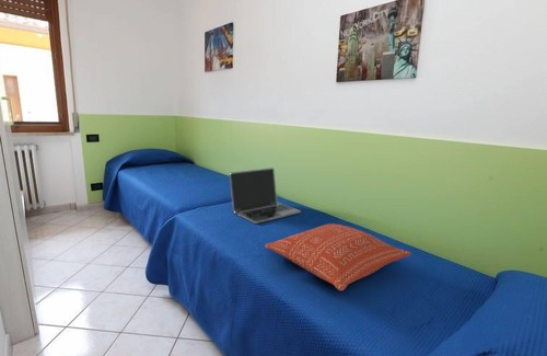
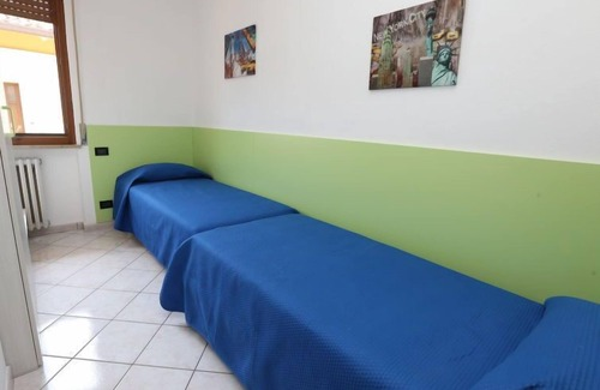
- laptop [229,166,302,225]
- pillow [264,222,412,291]
